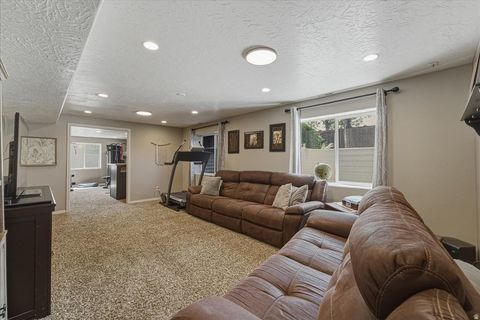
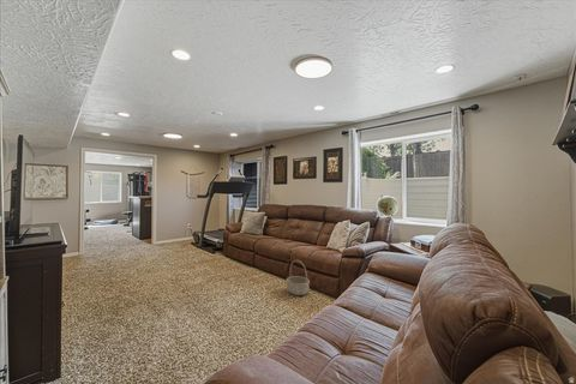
+ basket [286,259,311,296]
